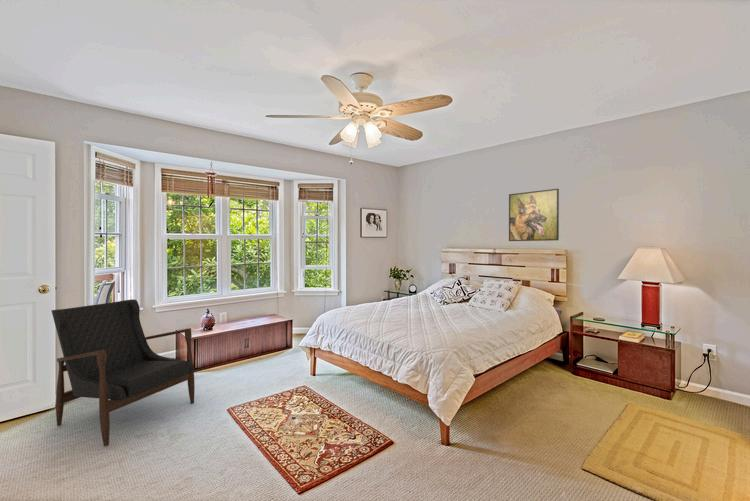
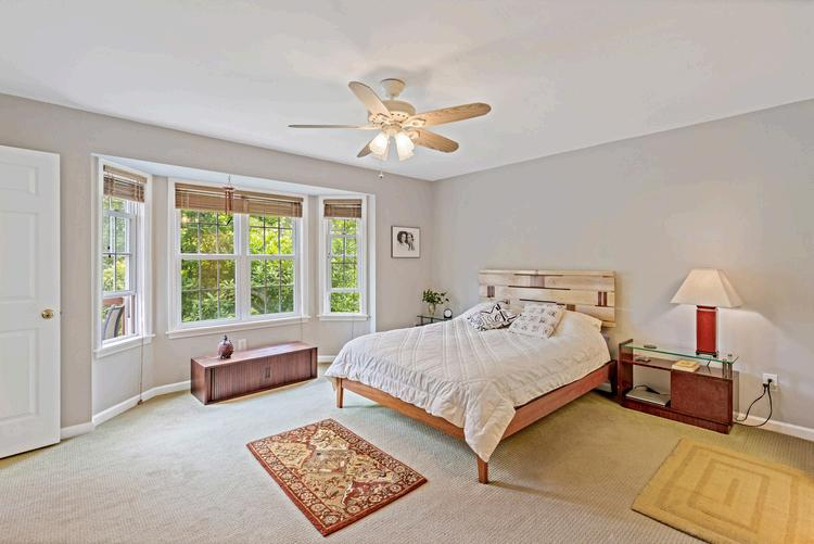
- armchair [50,298,196,447]
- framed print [508,188,560,242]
